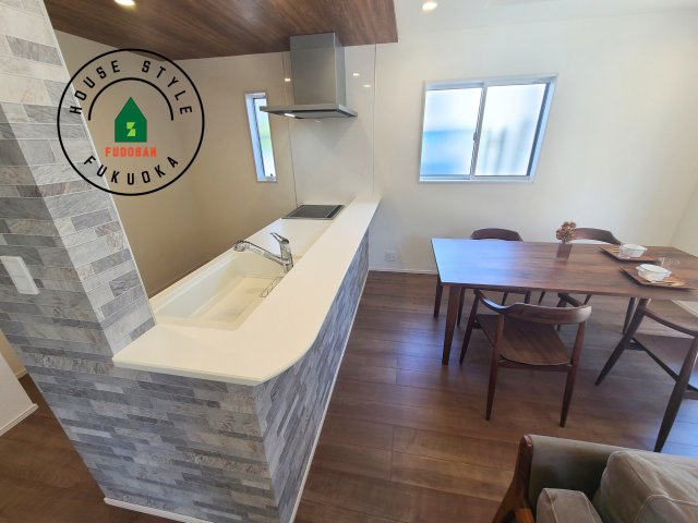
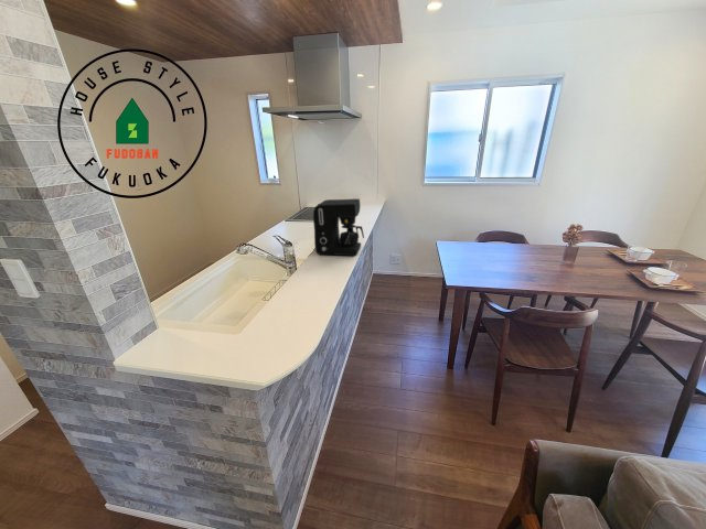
+ coffee maker [312,197,365,257]
